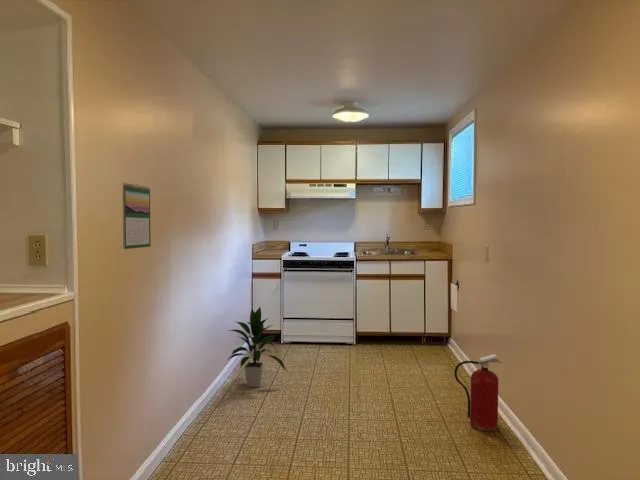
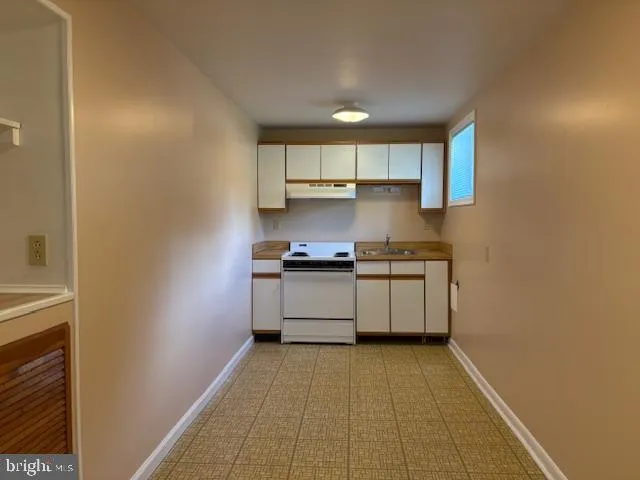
- indoor plant [225,306,287,388]
- fire extinguisher [454,353,503,432]
- calendar [122,182,152,250]
